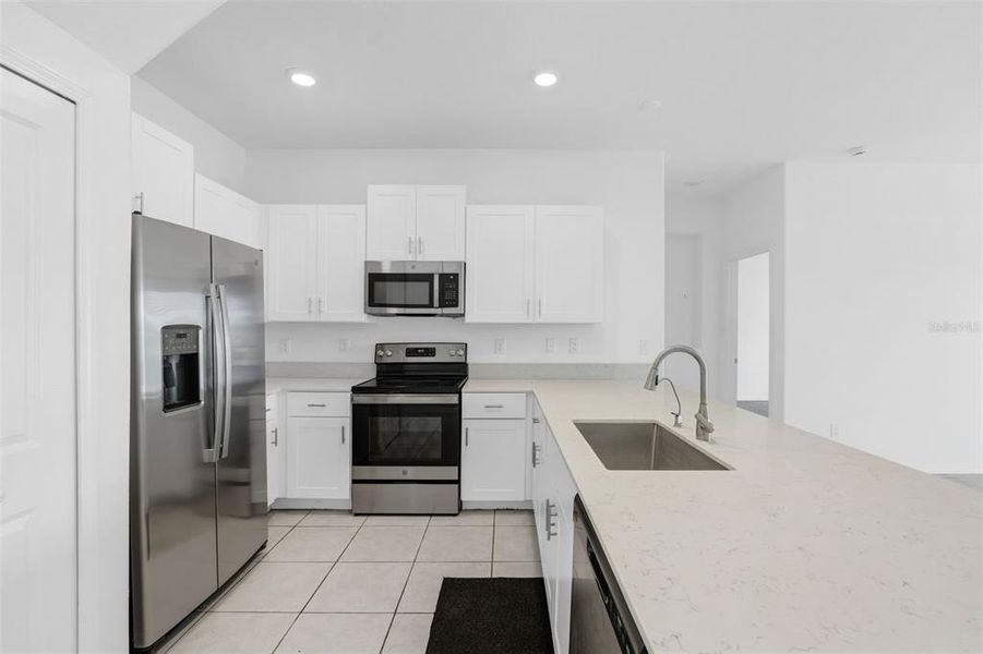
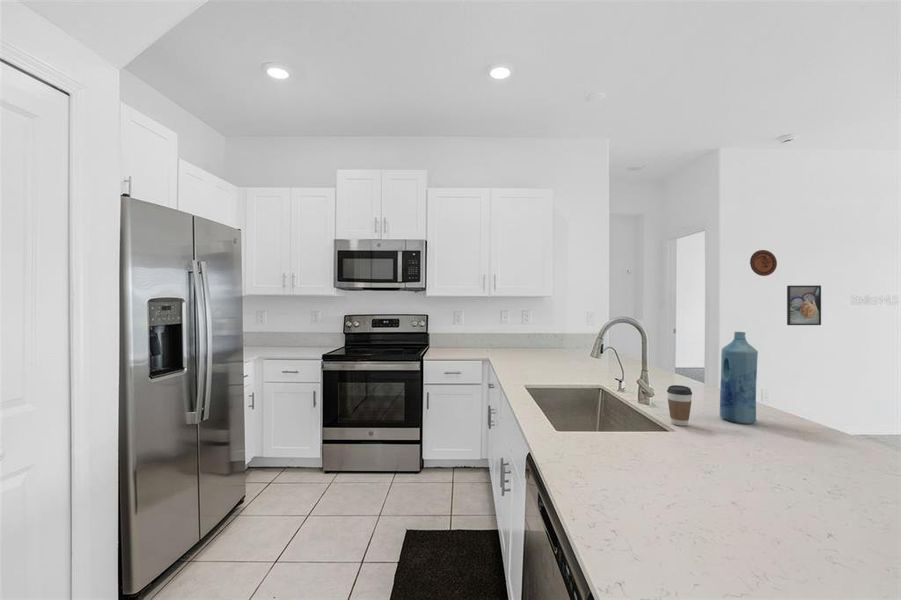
+ coffee cup [666,384,693,427]
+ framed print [786,284,822,326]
+ decorative plate [749,249,778,277]
+ bottle [719,331,759,425]
